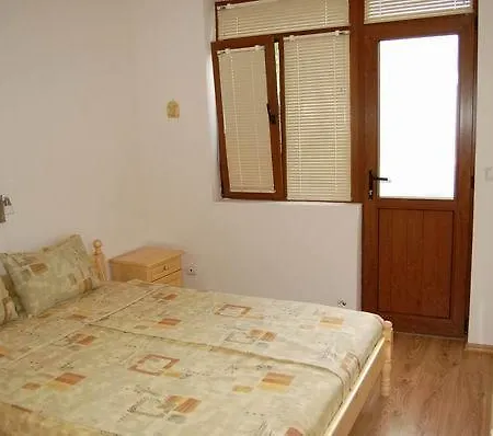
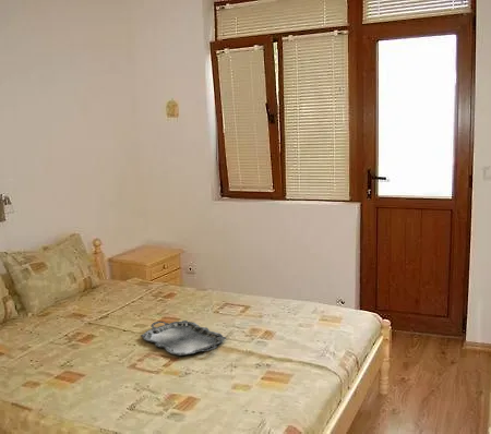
+ serving tray [140,320,227,357]
